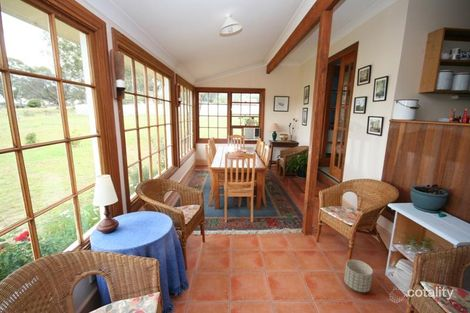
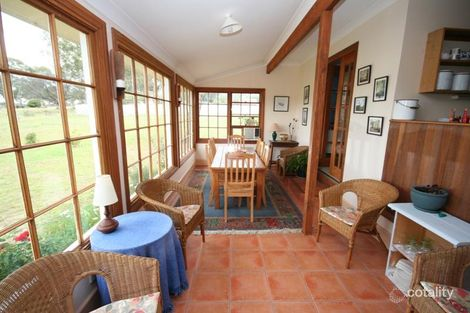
- planter [343,259,374,293]
